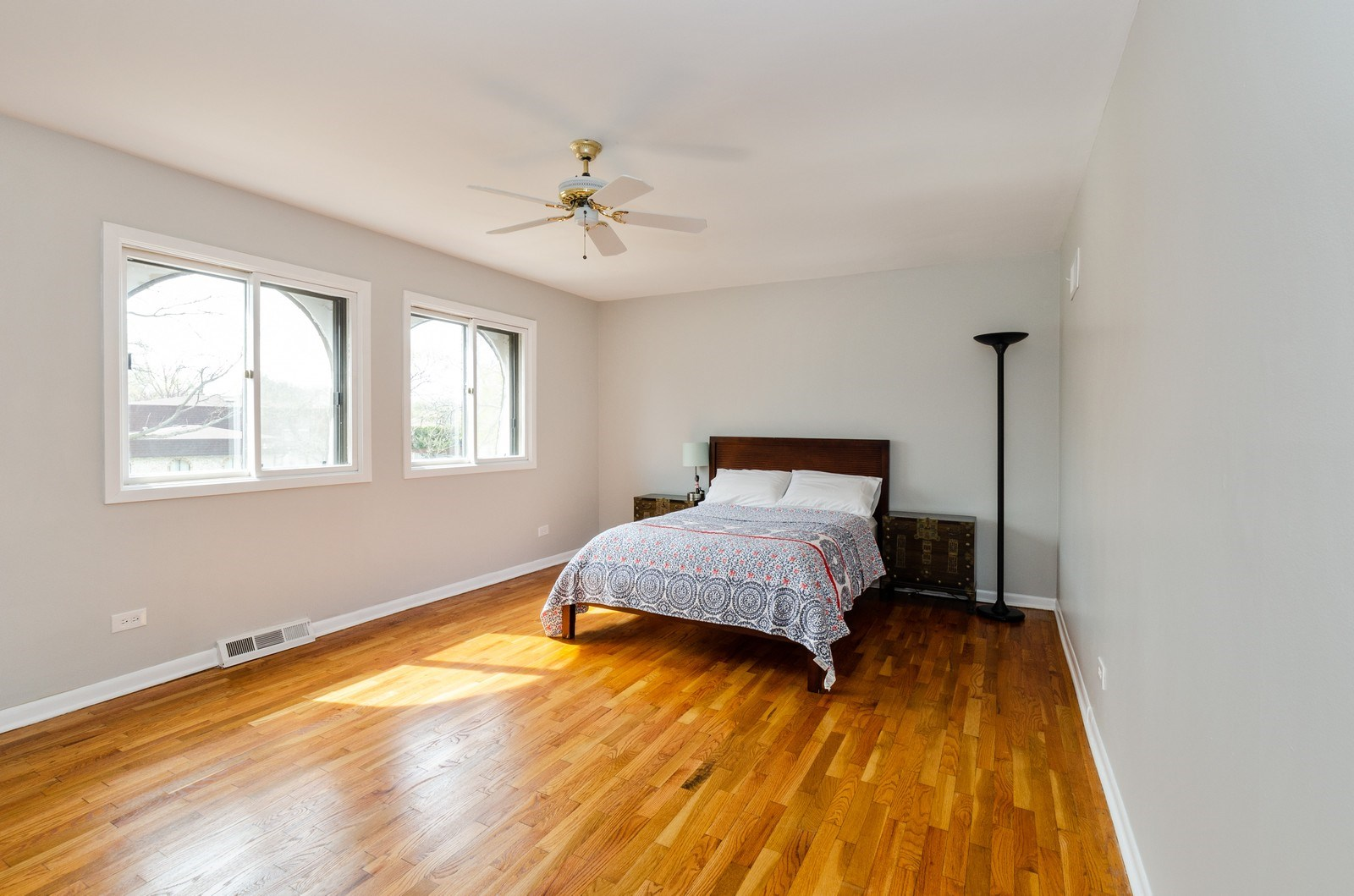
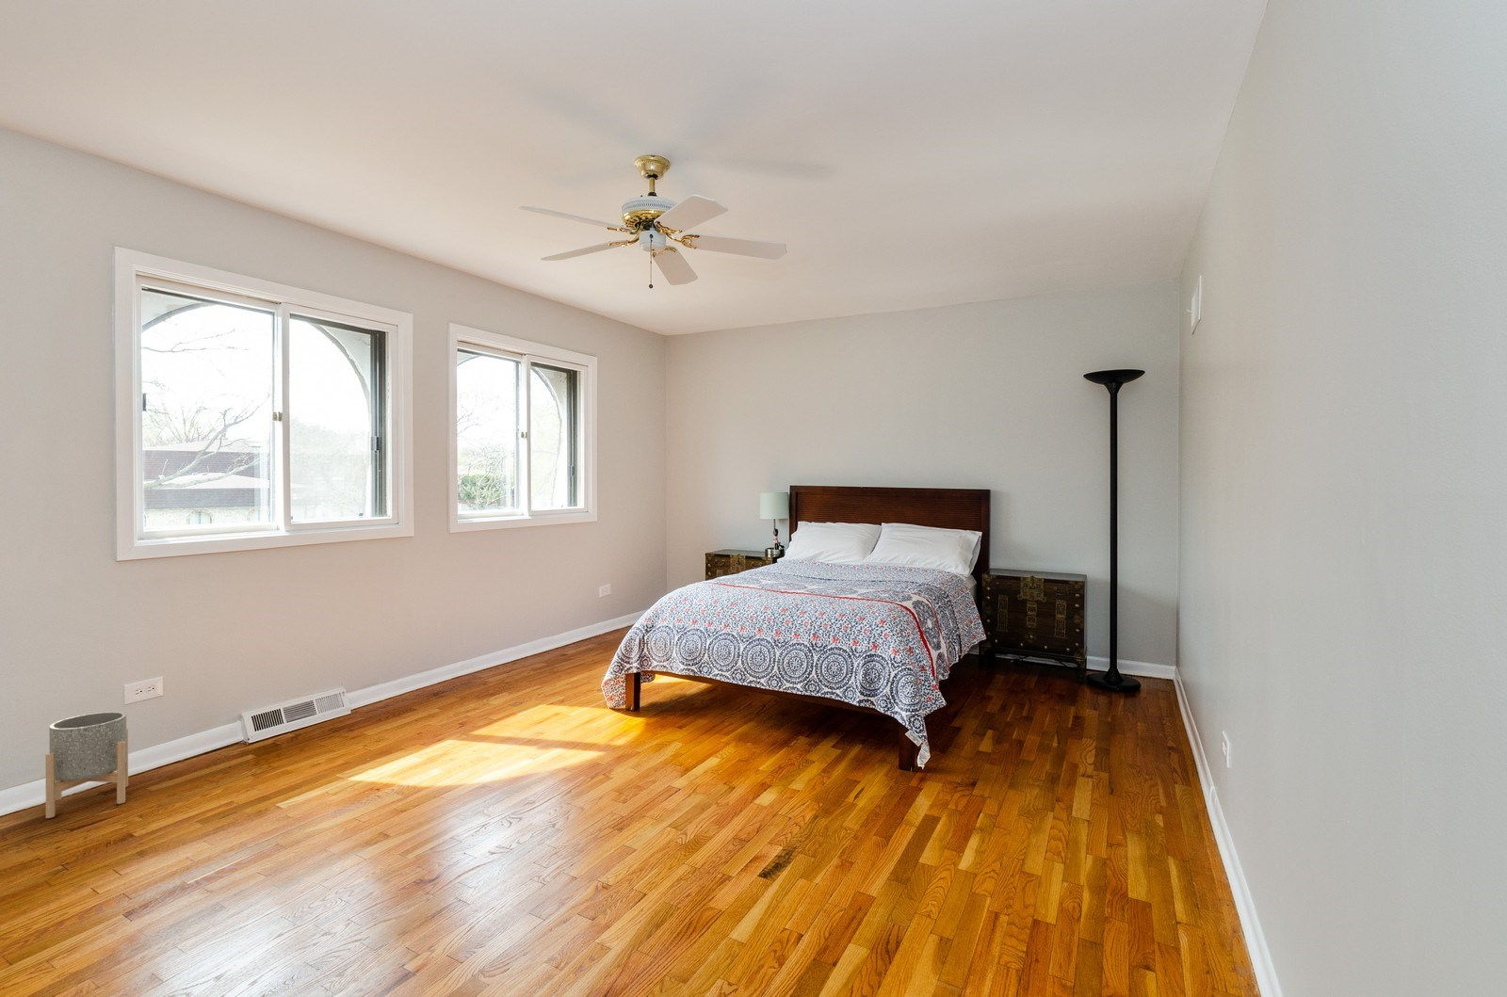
+ planter [45,711,129,819]
